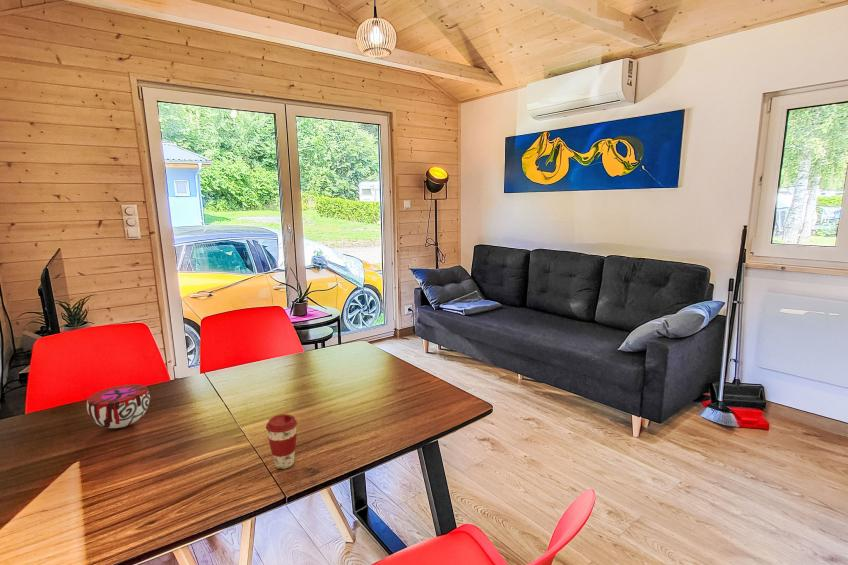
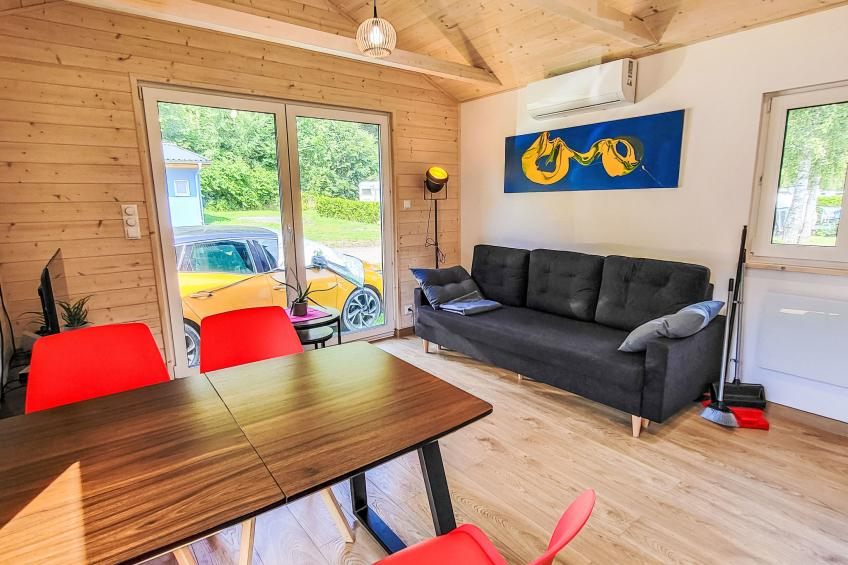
- coffee cup [265,413,298,470]
- decorative bowl [86,383,151,429]
